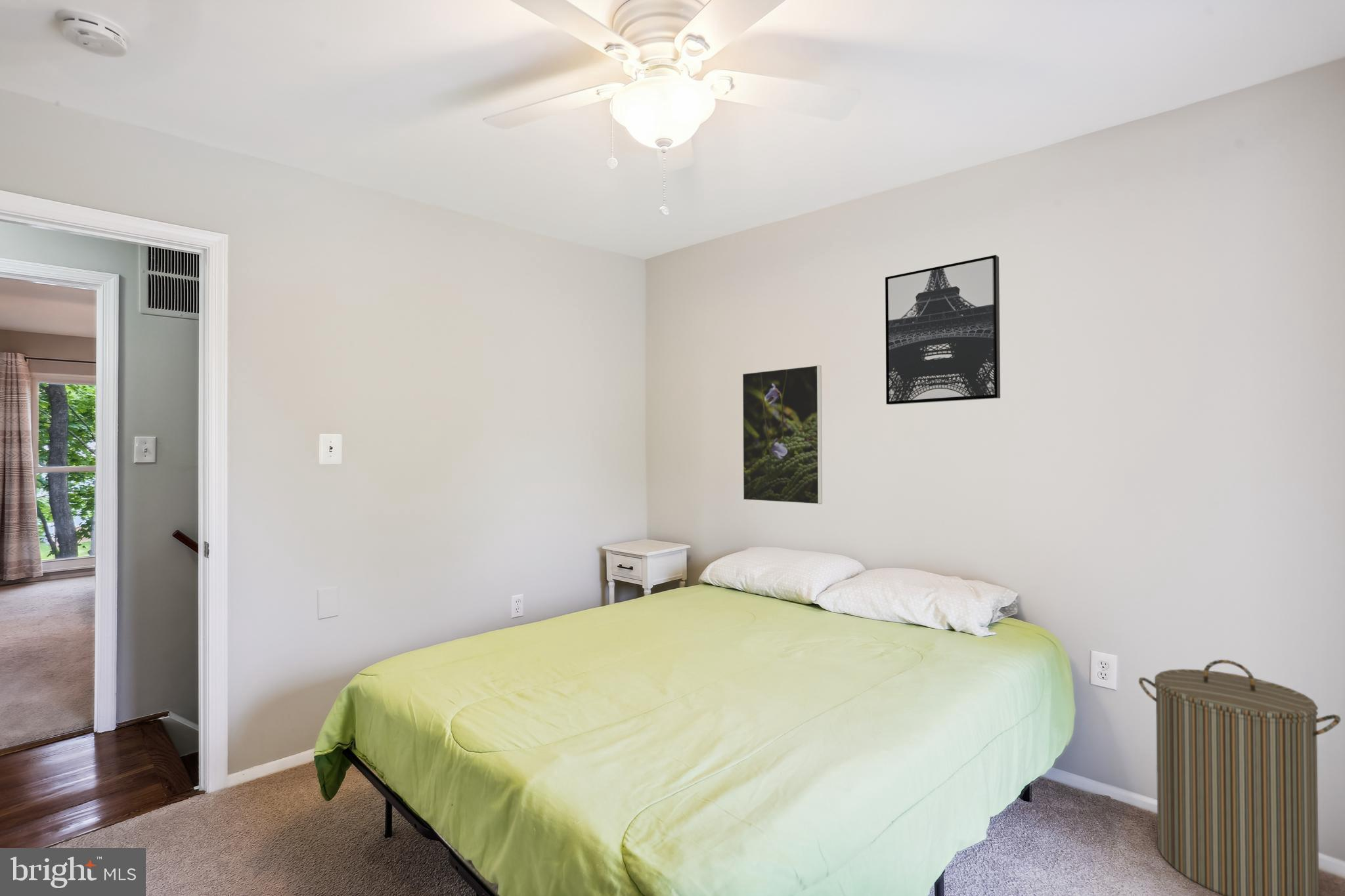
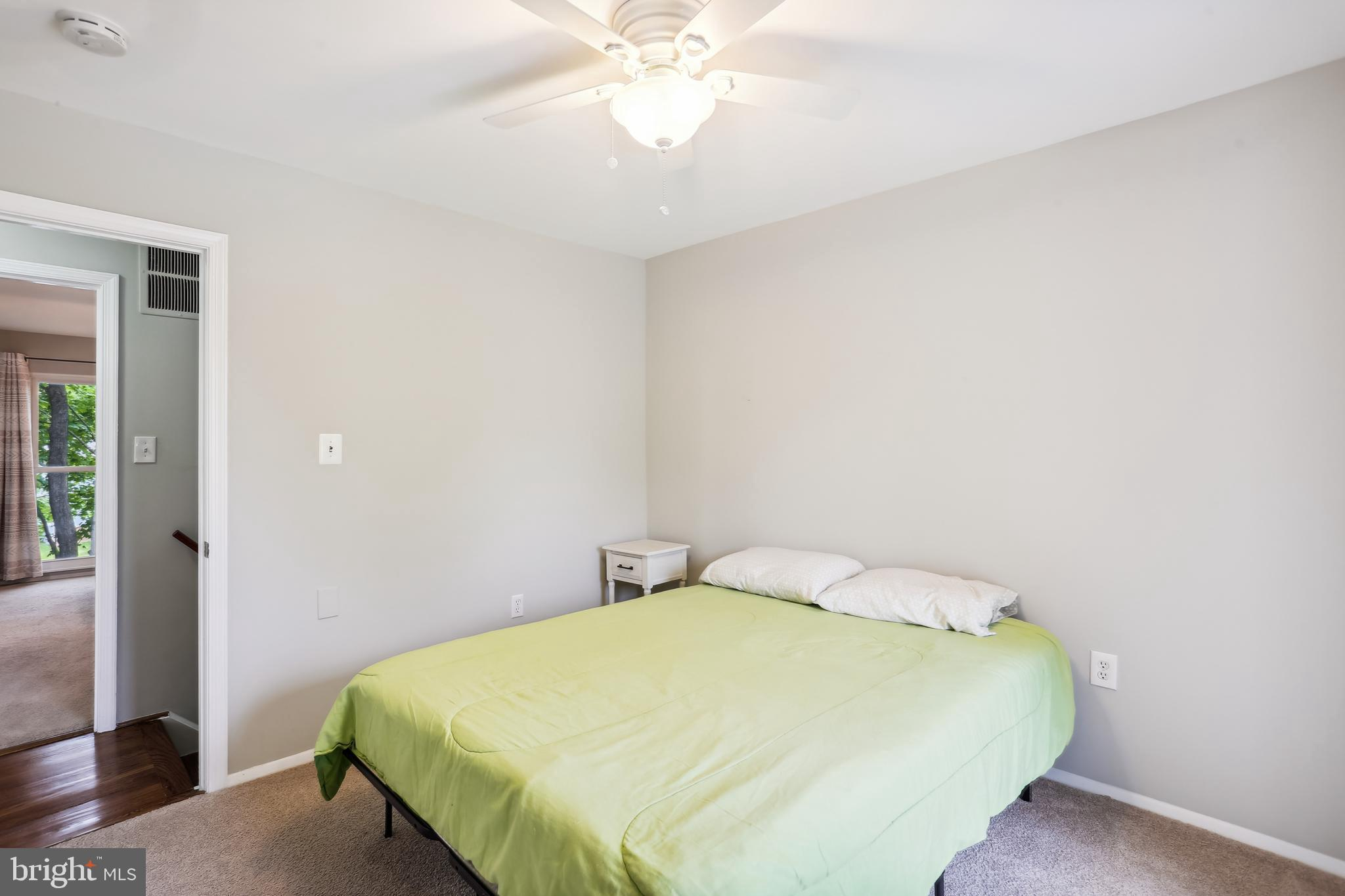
- wall art [885,254,1001,405]
- laundry hamper [1138,659,1341,896]
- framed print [741,364,823,505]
